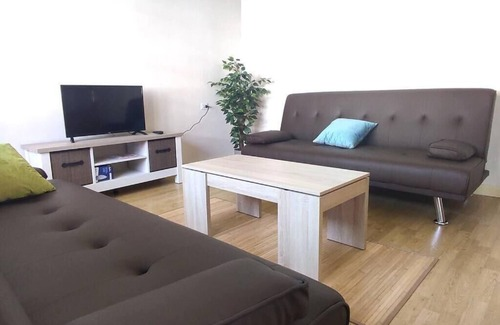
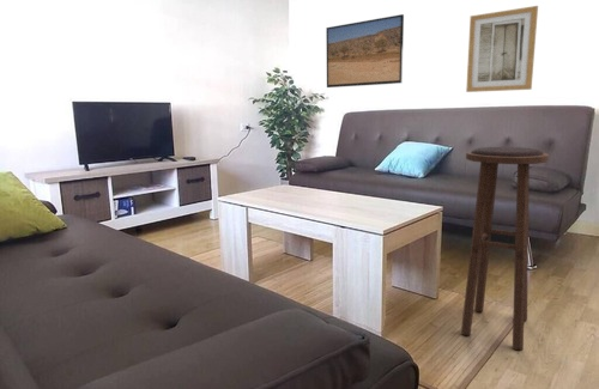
+ stool [460,146,550,352]
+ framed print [325,13,405,89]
+ wall art [465,5,539,93]
